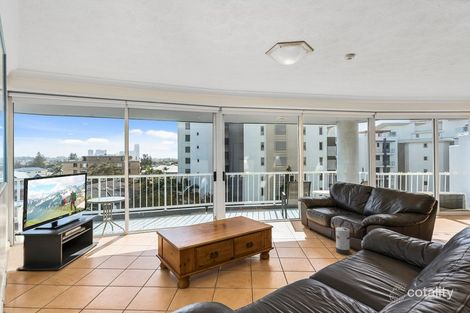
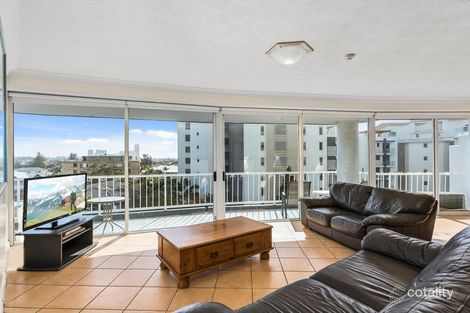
- watering can [331,219,355,255]
